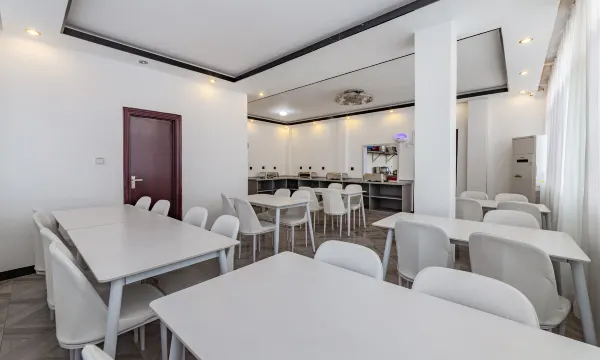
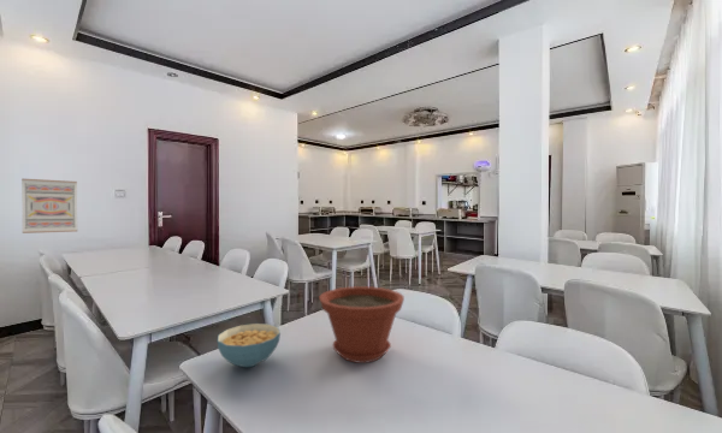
+ wall art [20,177,78,235]
+ cereal bowl [217,322,282,368]
+ plant pot [318,285,406,364]
